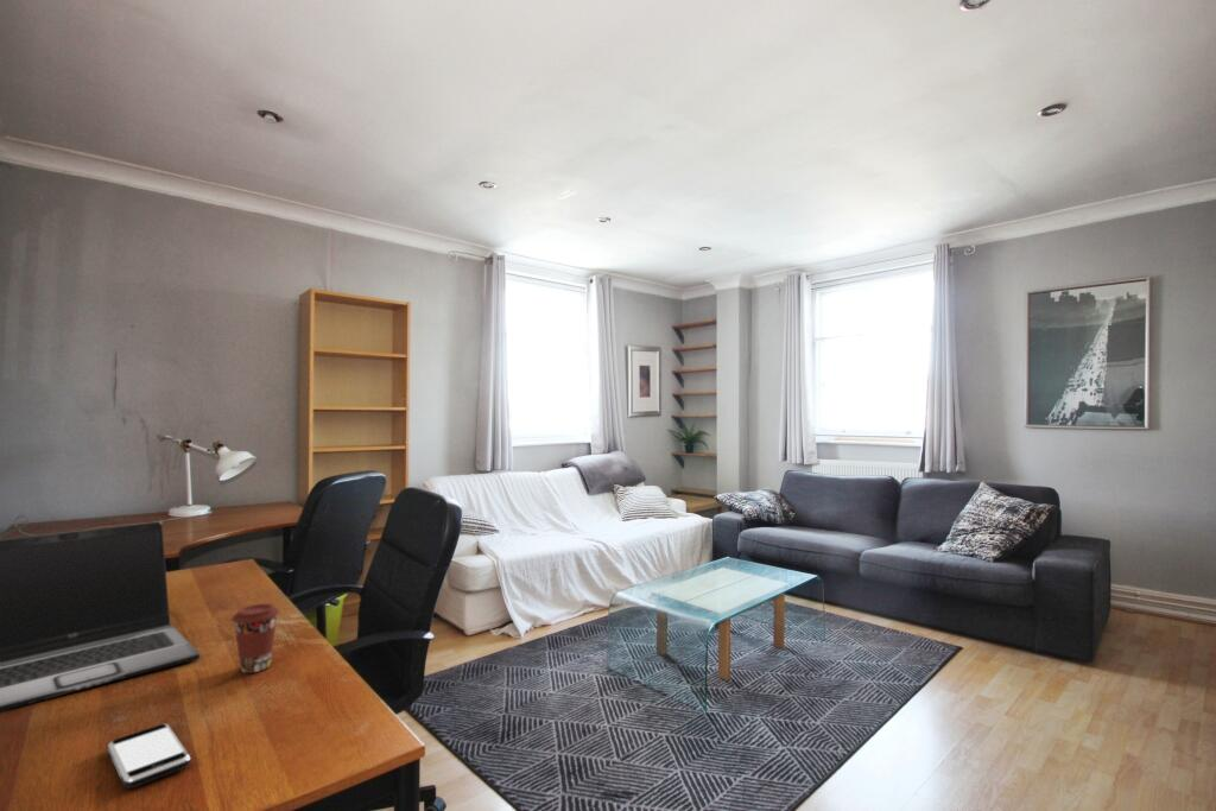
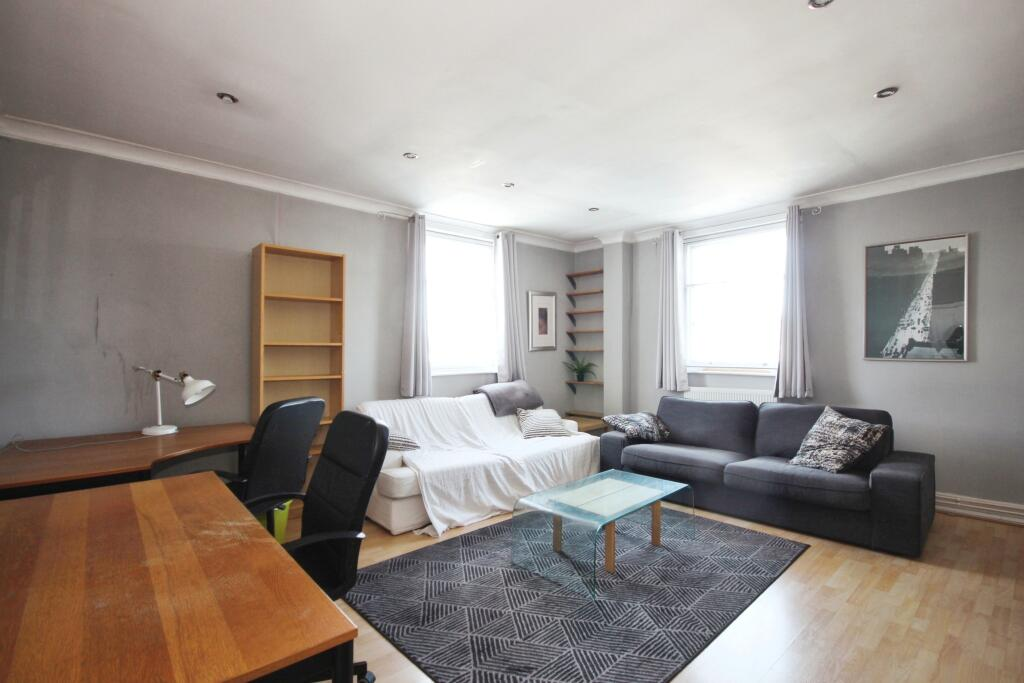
- laptop [0,520,201,712]
- coffee cup [230,602,280,674]
- smartphone [106,723,192,790]
